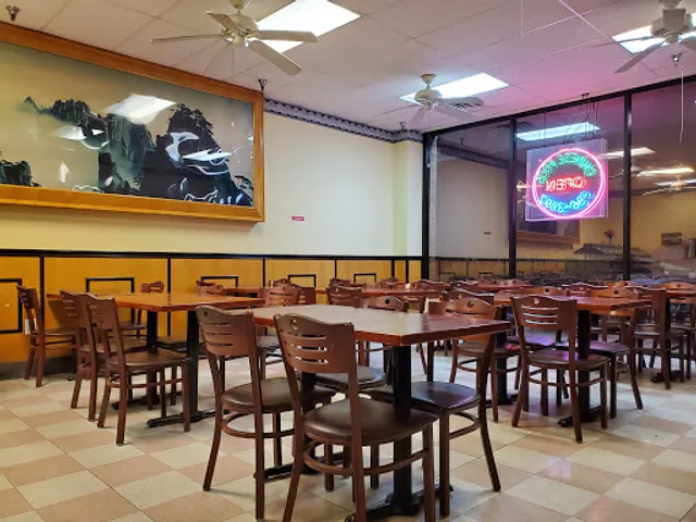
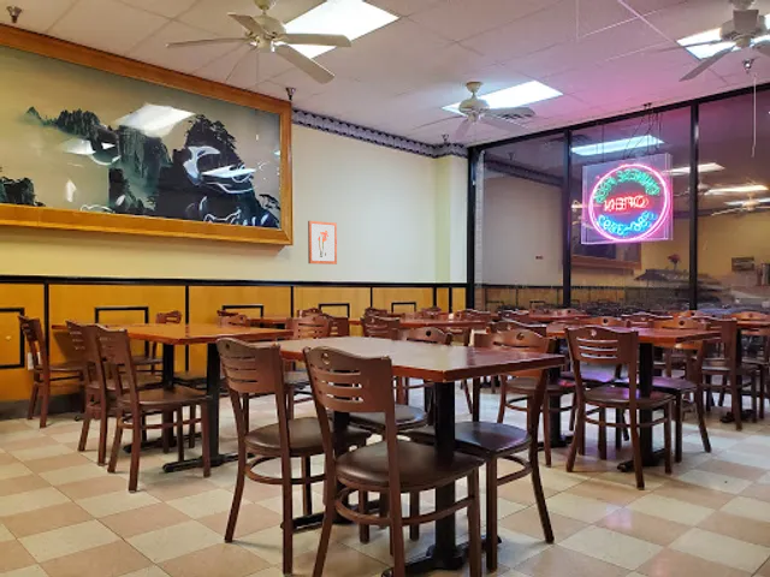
+ wall art [307,220,338,266]
